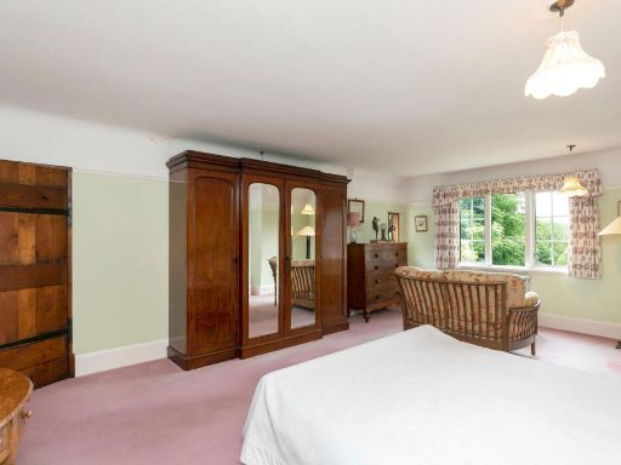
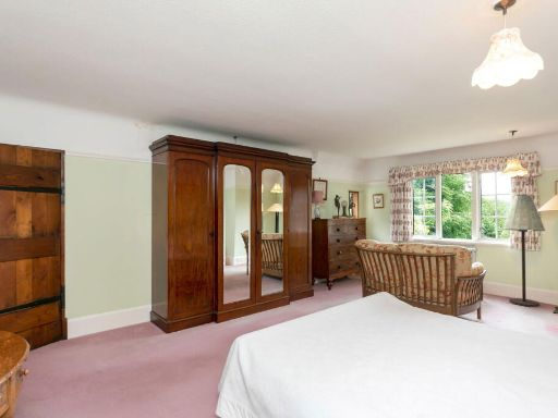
+ floor lamp [501,193,546,308]
